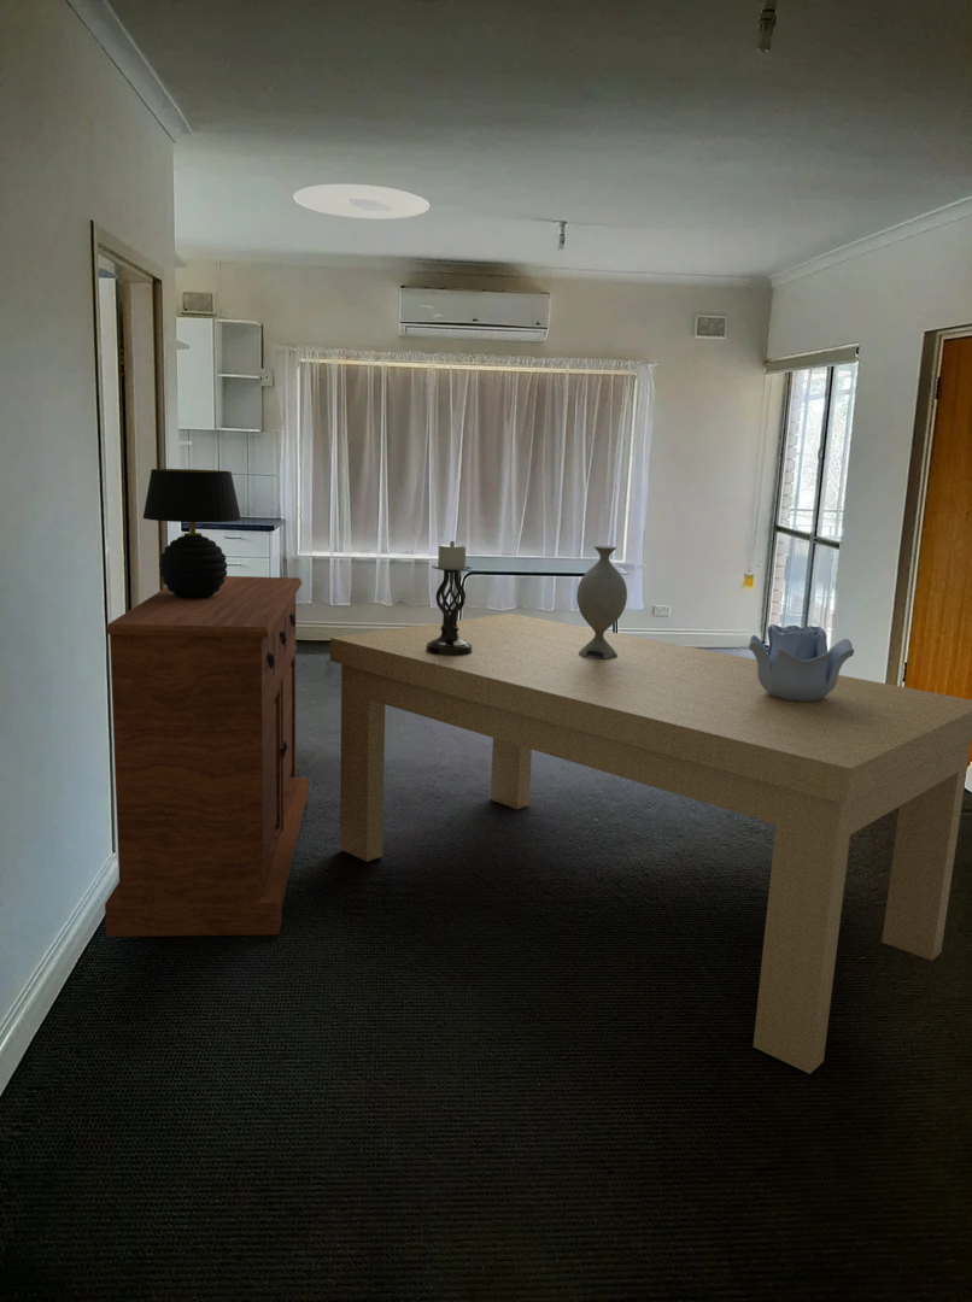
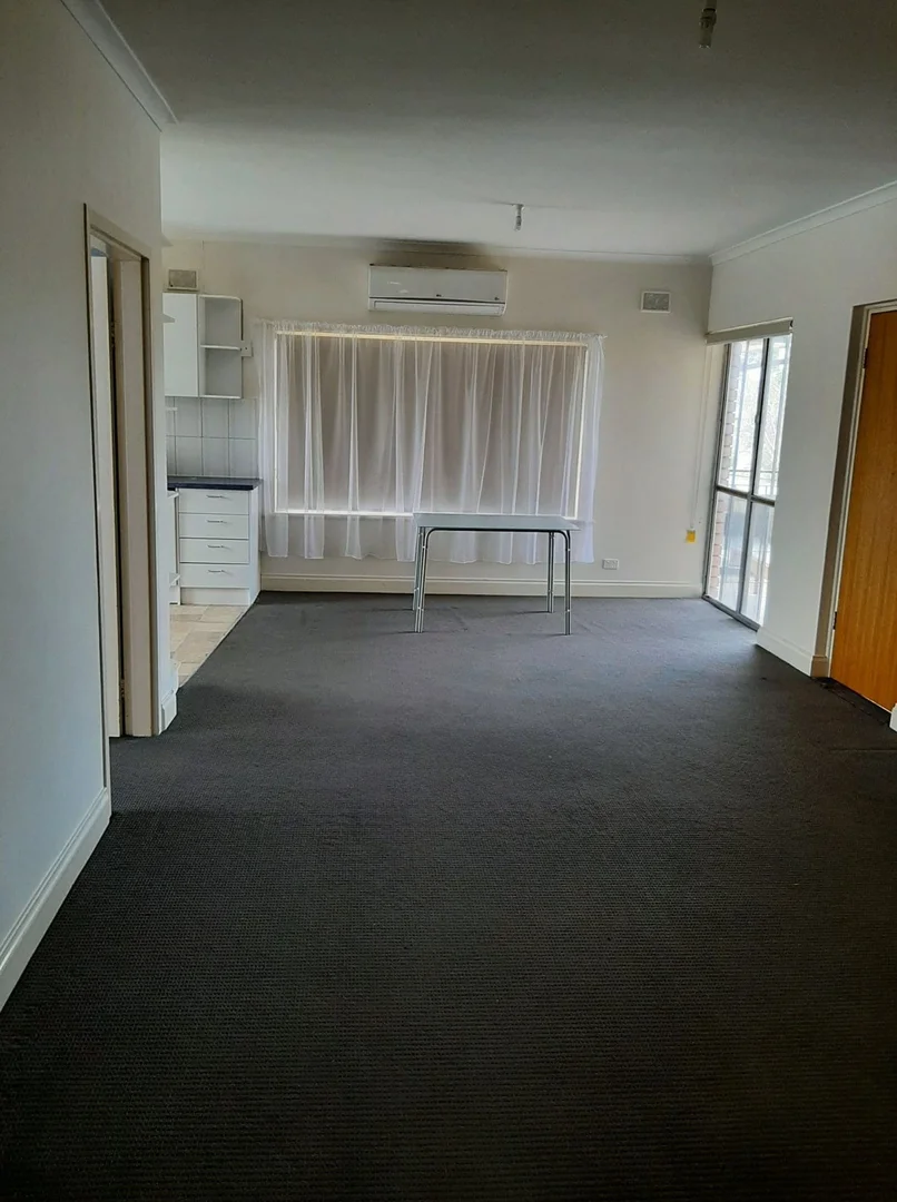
- table lamp [141,468,242,599]
- ceiling light [293,183,431,219]
- candle holder [426,540,473,656]
- decorative vase [575,545,628,659]
- dining table [329,612,972,1075]
- decorative bowl [748,623,855,702]
- sideboard [104,575,310,938]
